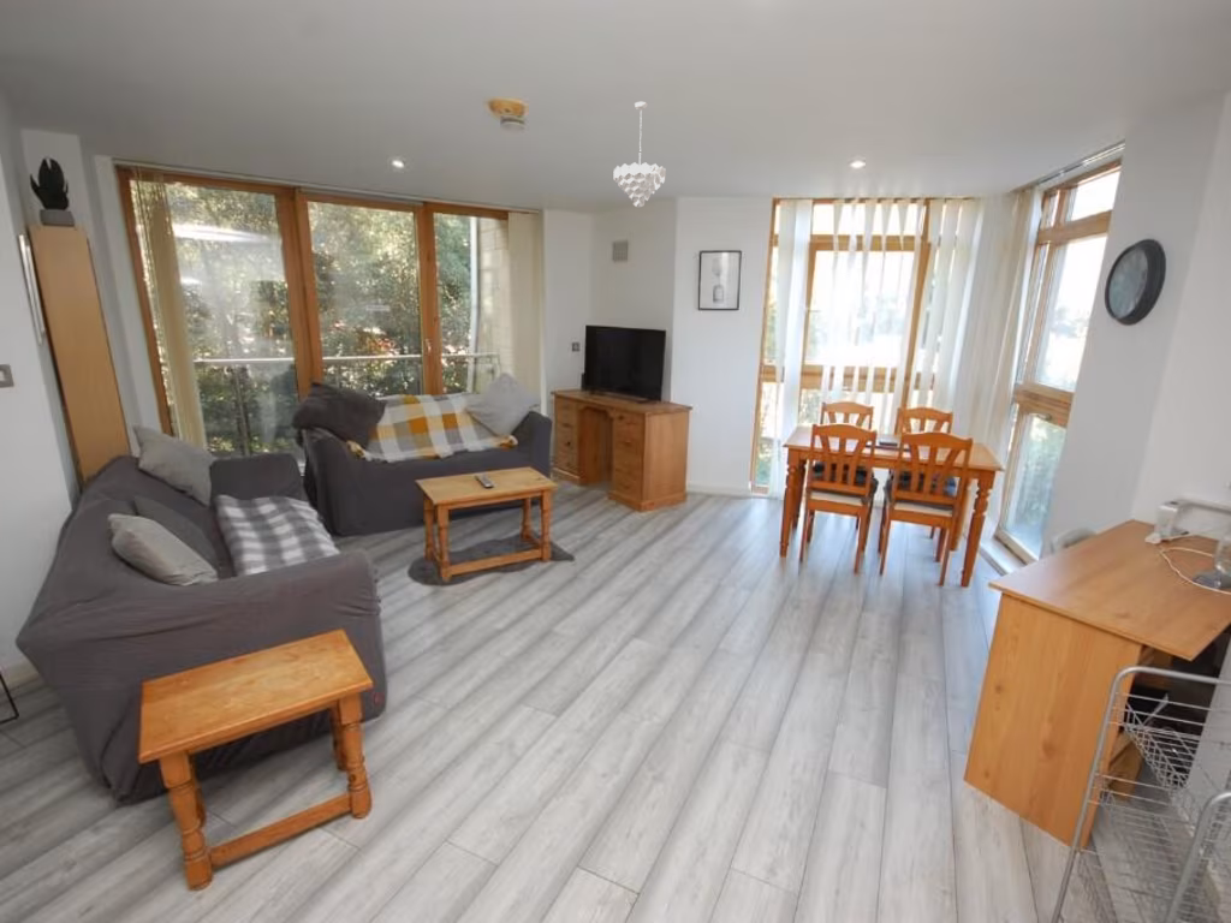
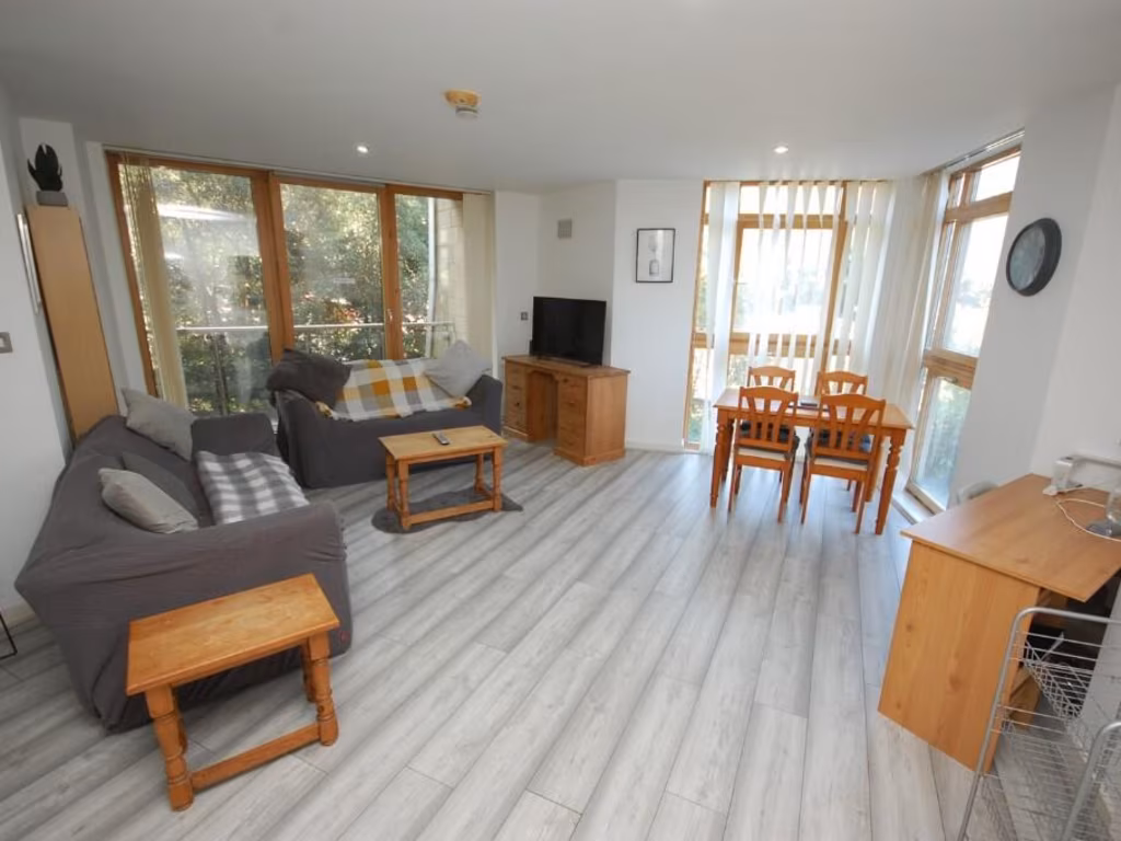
- pendant light [612,101,667,209]
